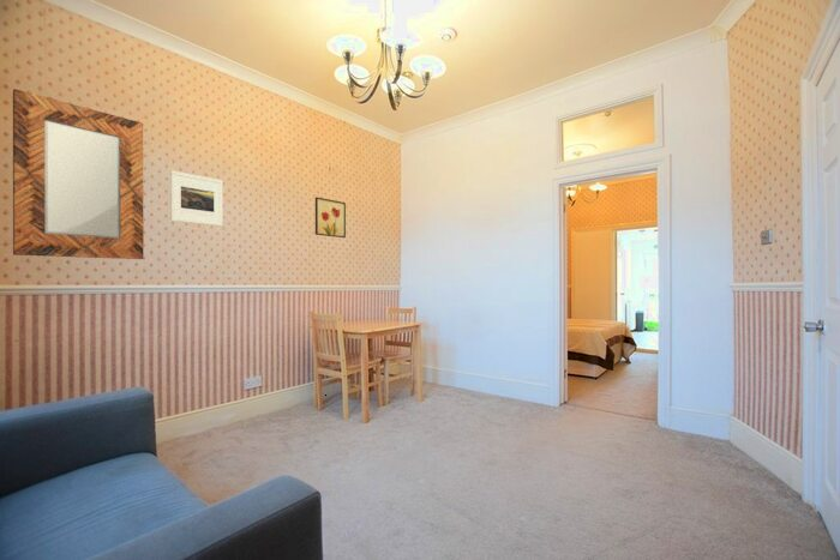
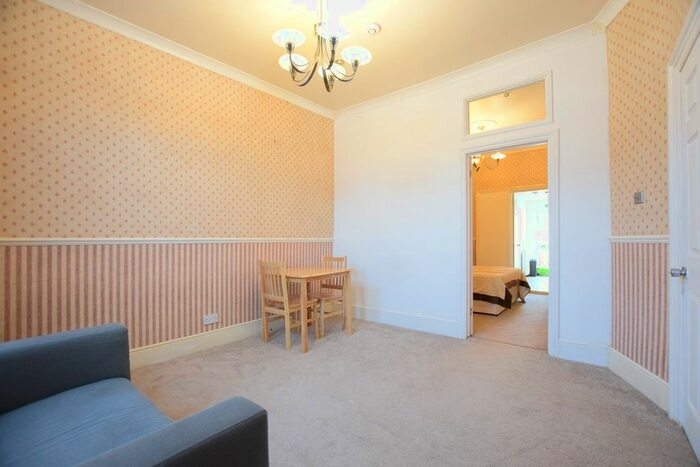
- wall art [314,197,347,239]
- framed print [169,169,223,228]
- home mirror [12,88,144,260]
